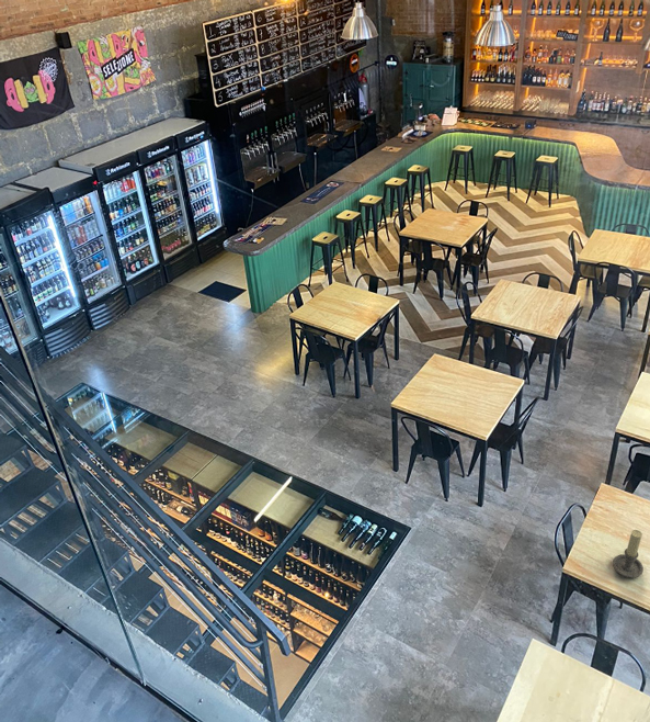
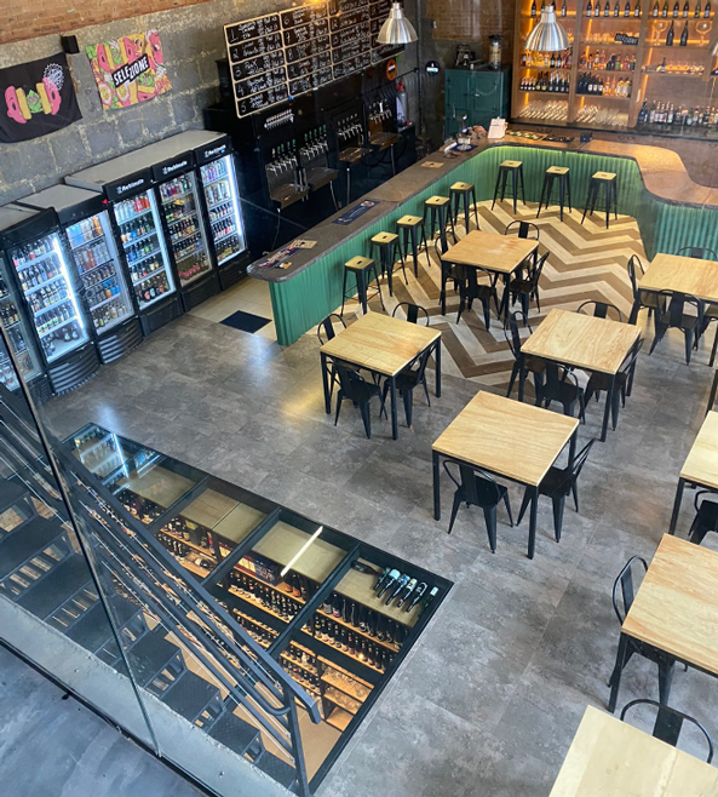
- candle holder [612,529,645,579]
